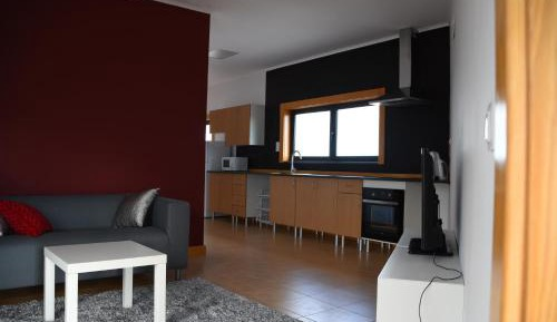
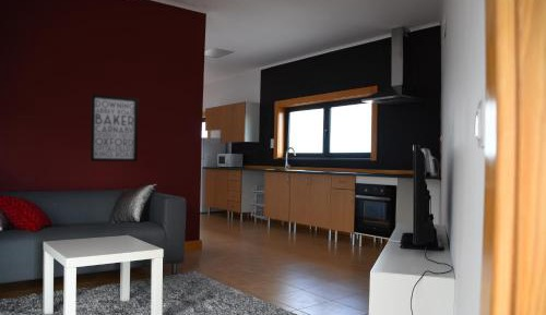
+ wall art [90,93,140,162]
